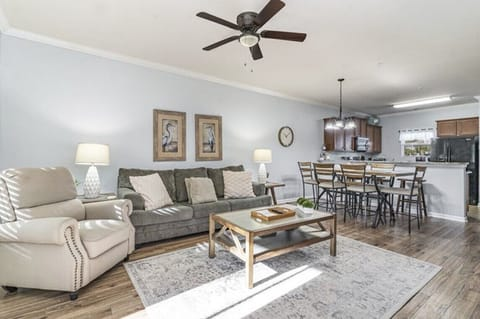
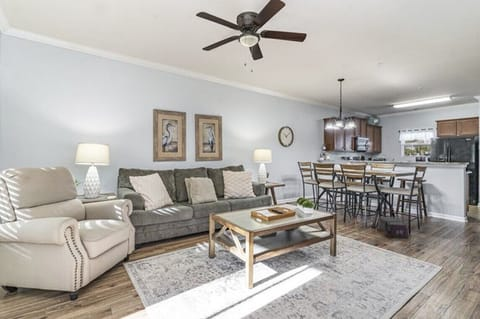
+ air purifier [378,216,410,239]
